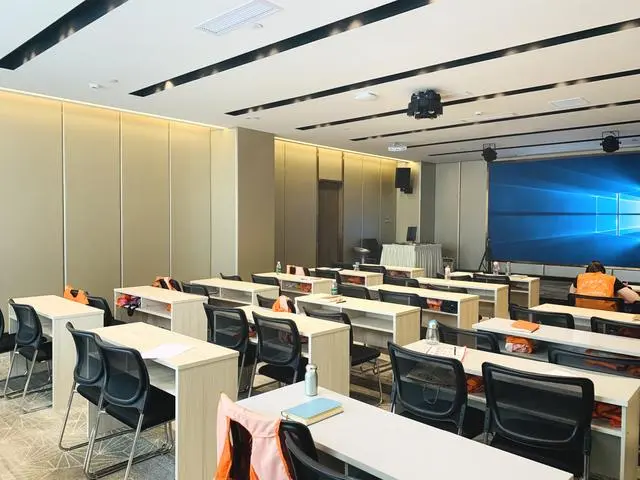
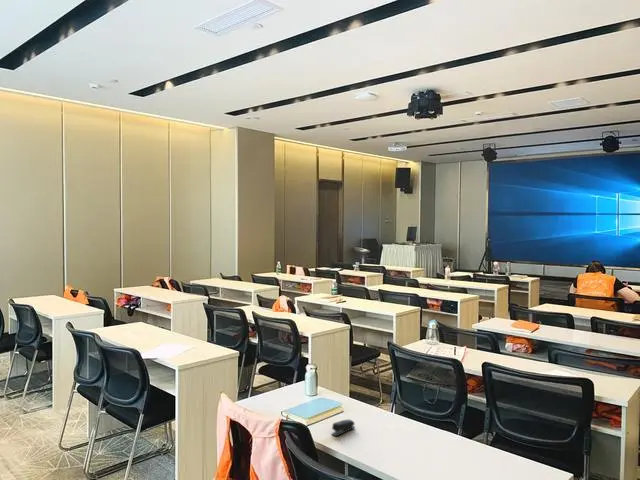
+ stapler [331,419,356,437]
